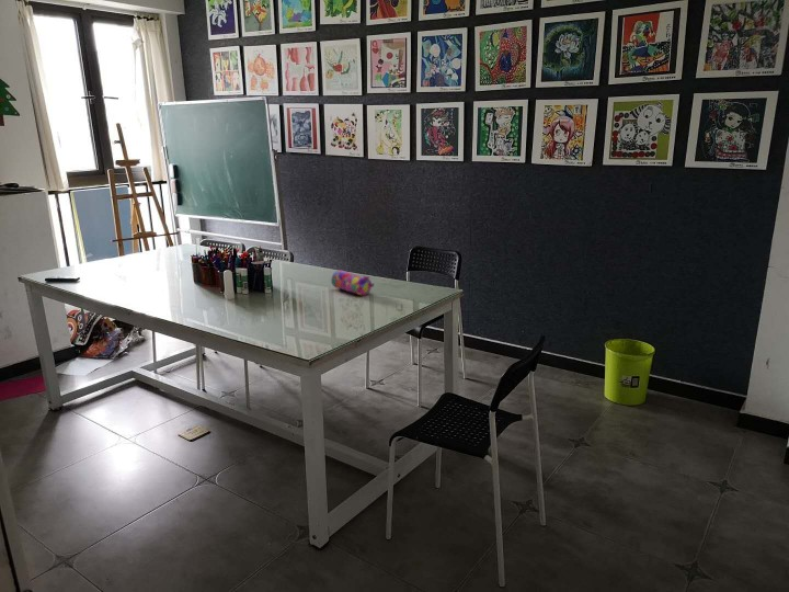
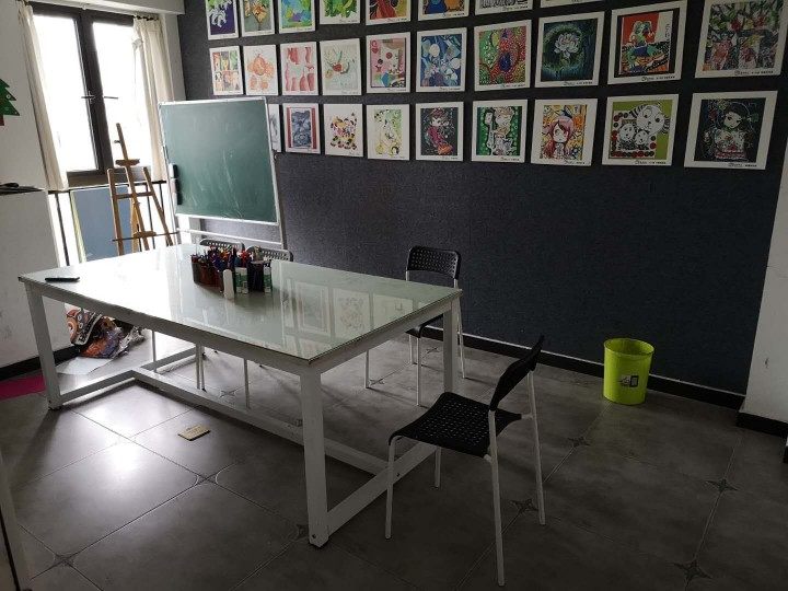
- pencil case [330,269,375,297]
